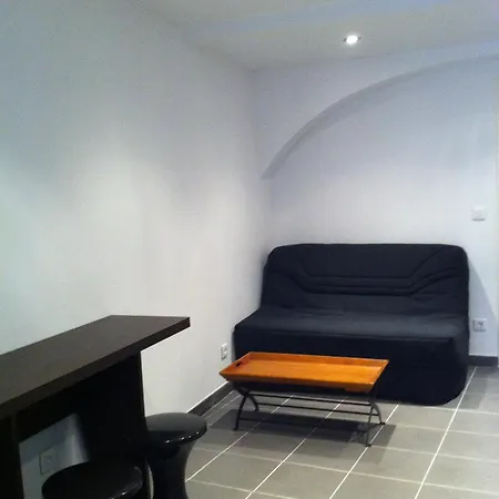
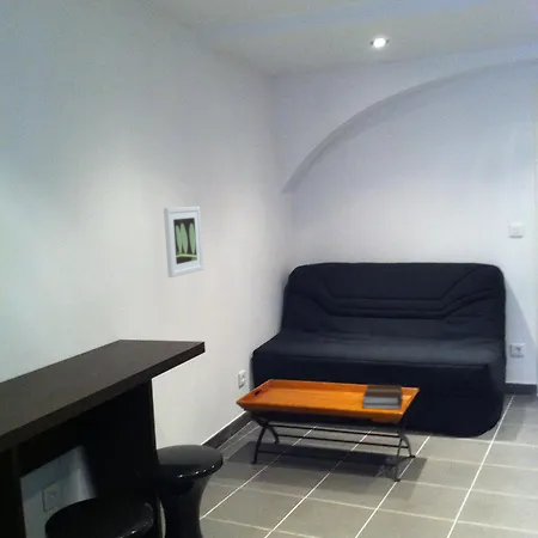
+ book [361,384,404,410]
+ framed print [163,204,204,279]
